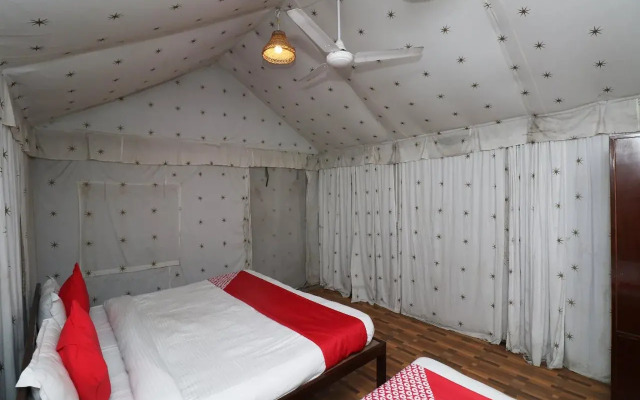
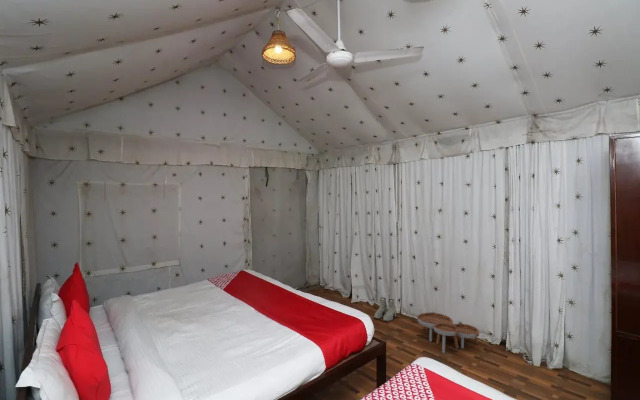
+ nesting tables [416,312,480,354]
+ boots [373,296,397,322]
